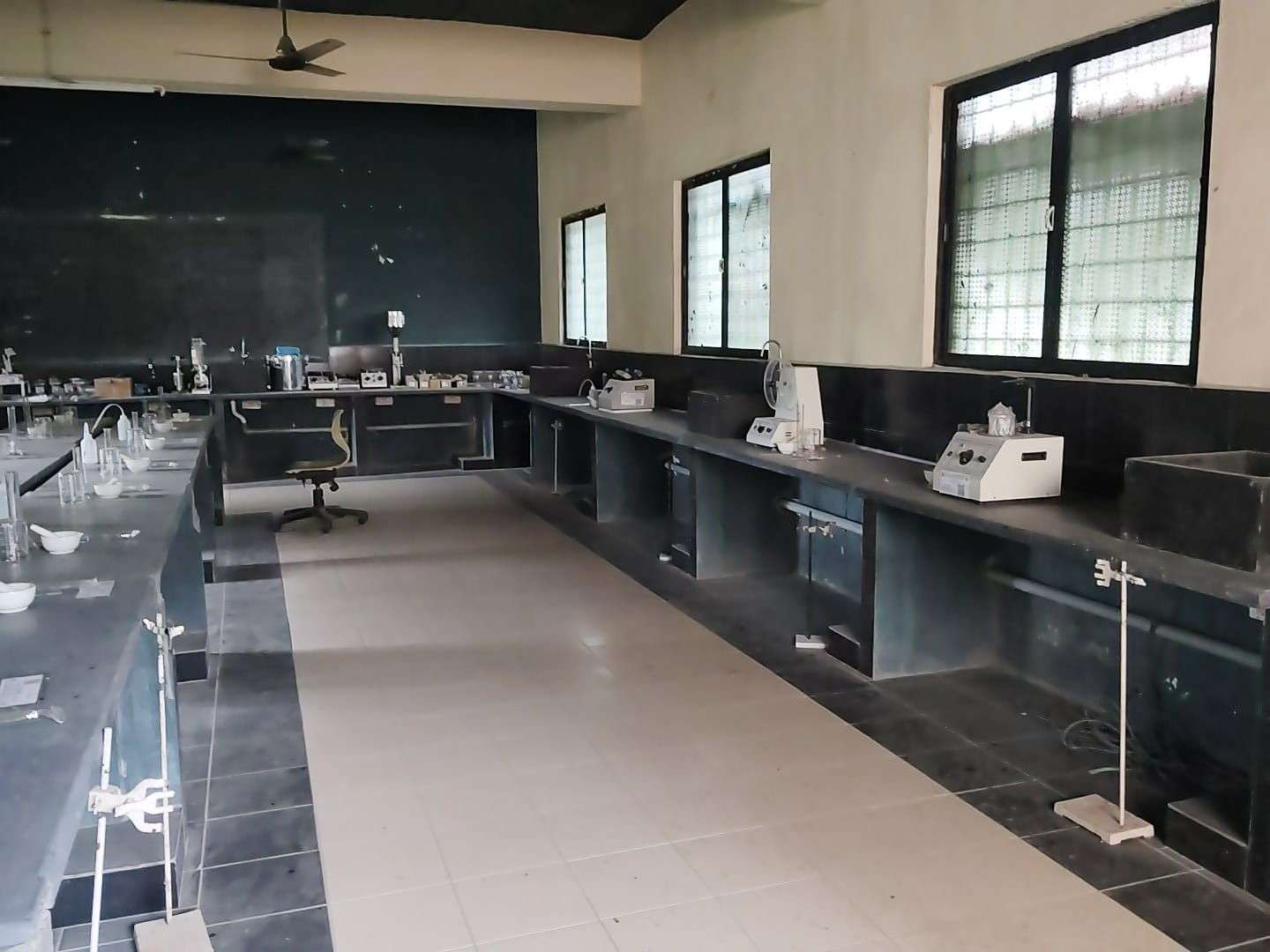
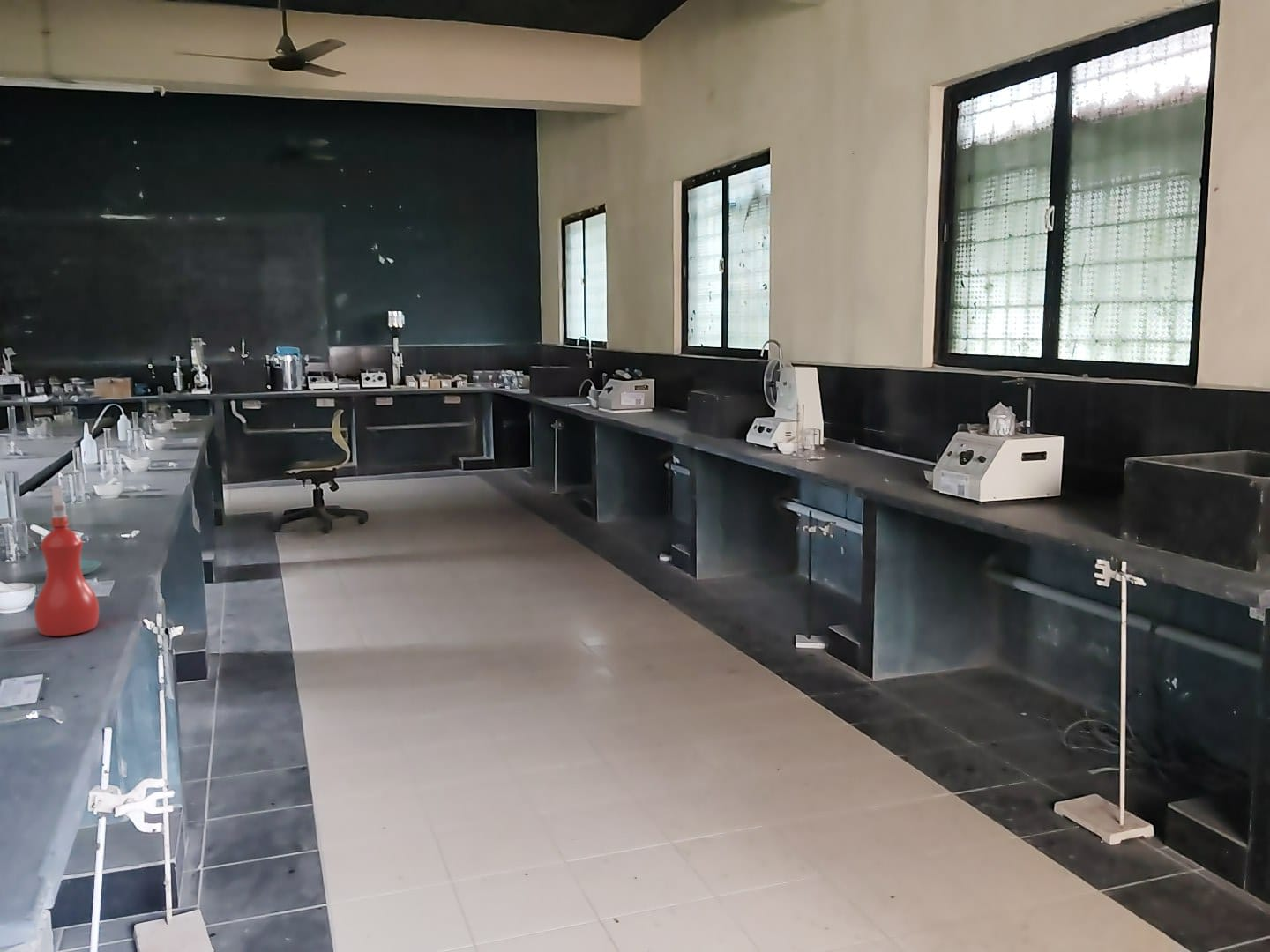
+ spray bottle [34,484,100,636]
+ saucer [44,559,102,576]
